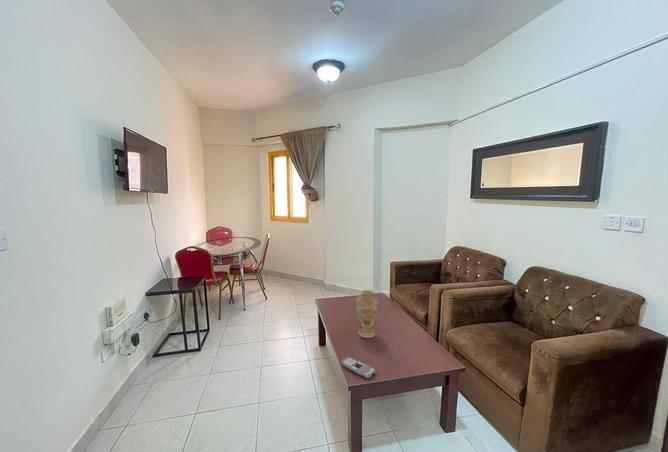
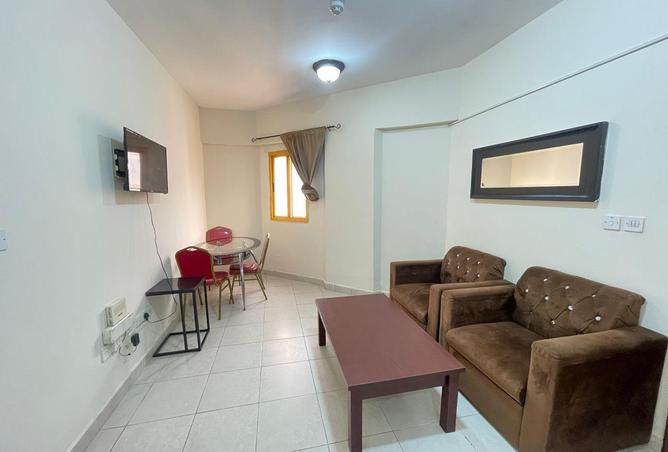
- vase [355,289,380,339]
- remote control [340,356,377,380]
